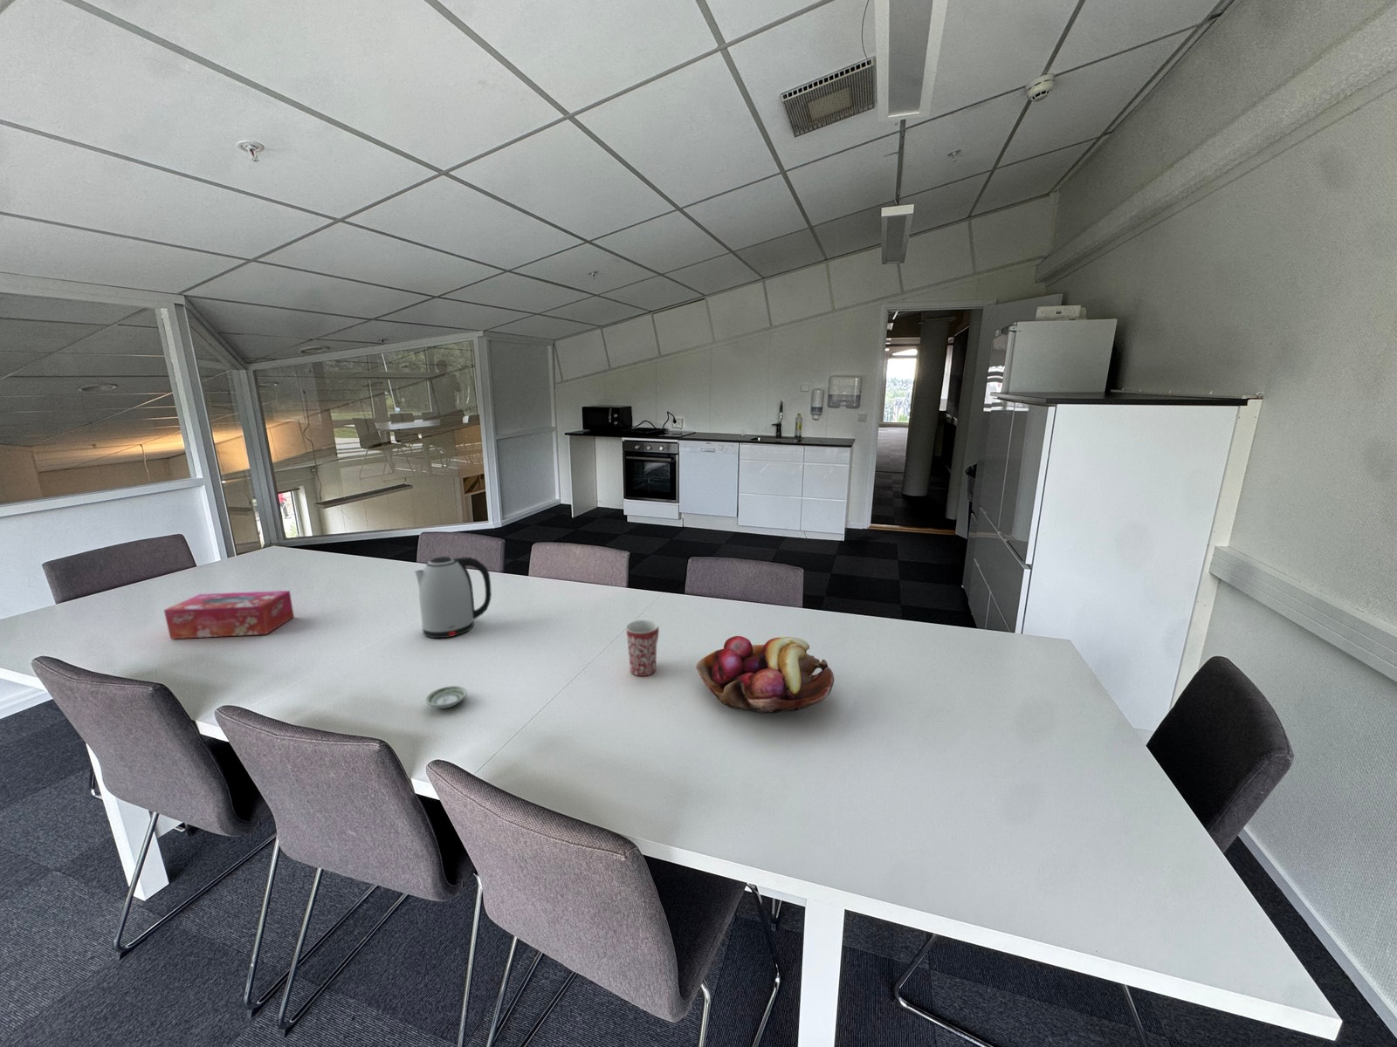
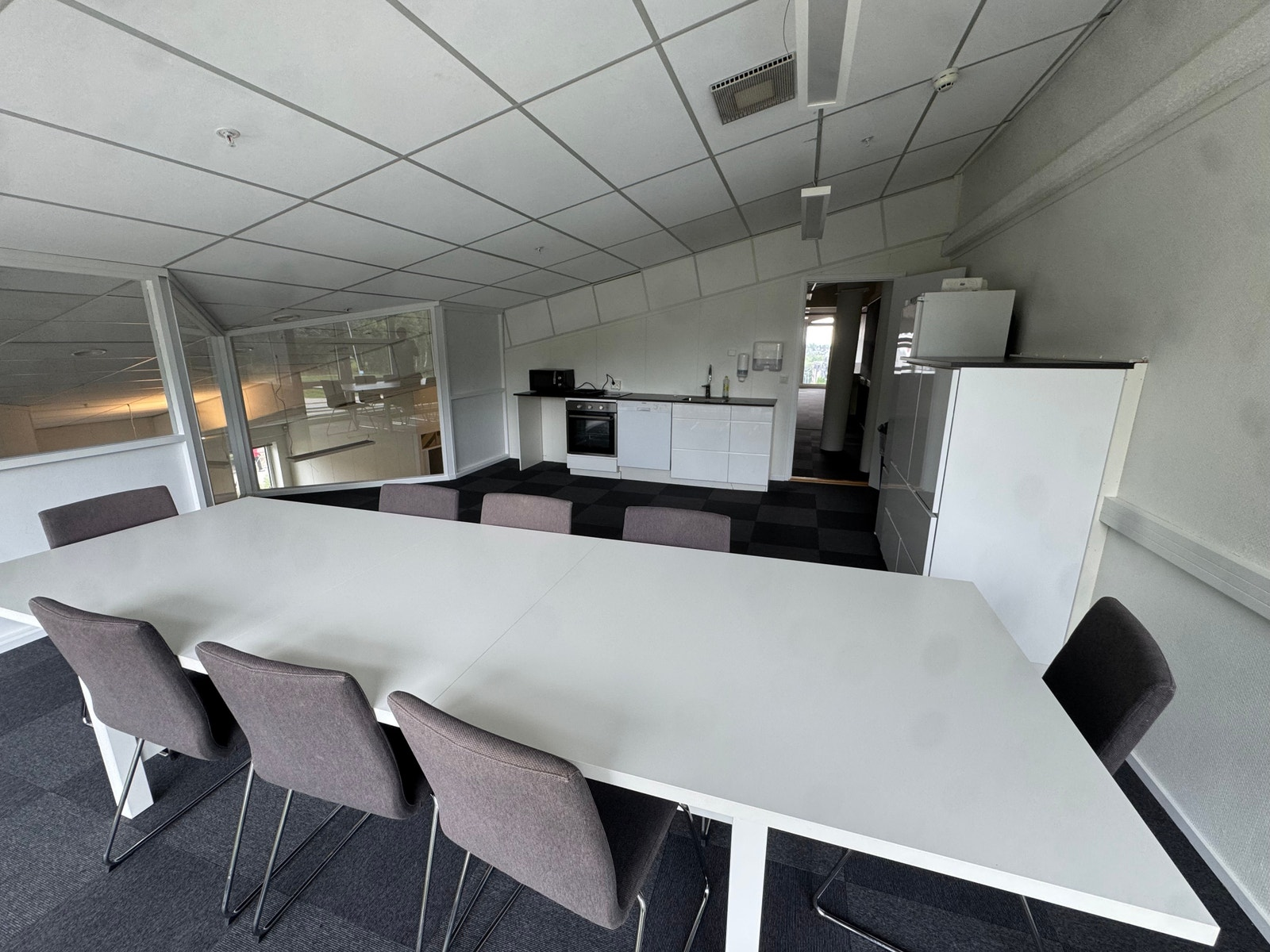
- kettle [414,555,493,639]
- tissue box [163,589,295,640]
- fruit basket [695,636,835,715]
- saucer [425,685,468,709]
- mug [625,619,660,677]
